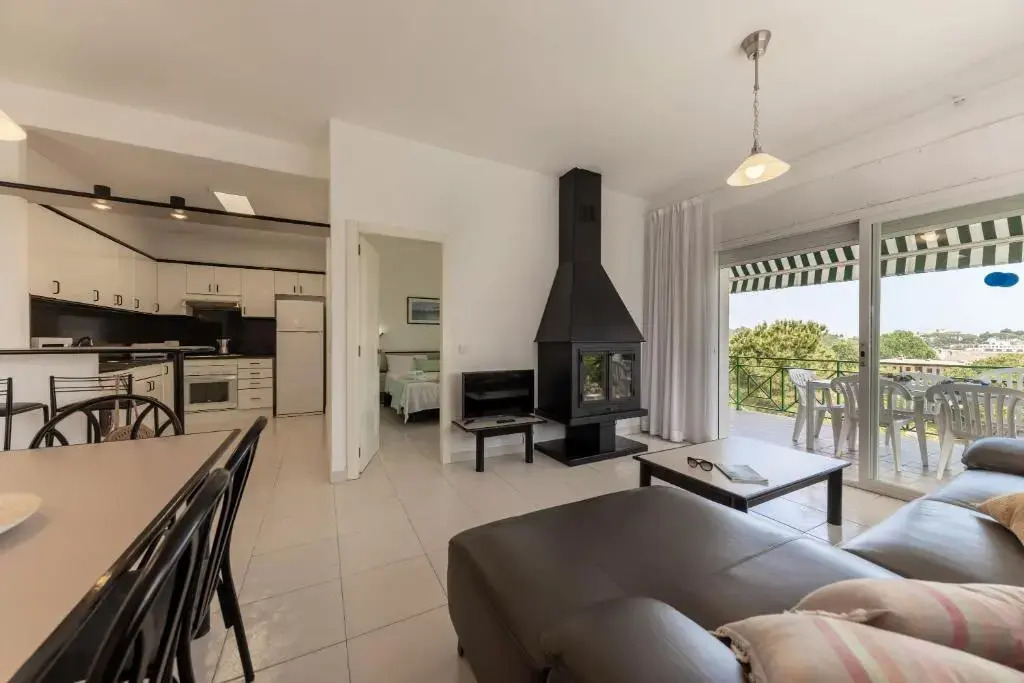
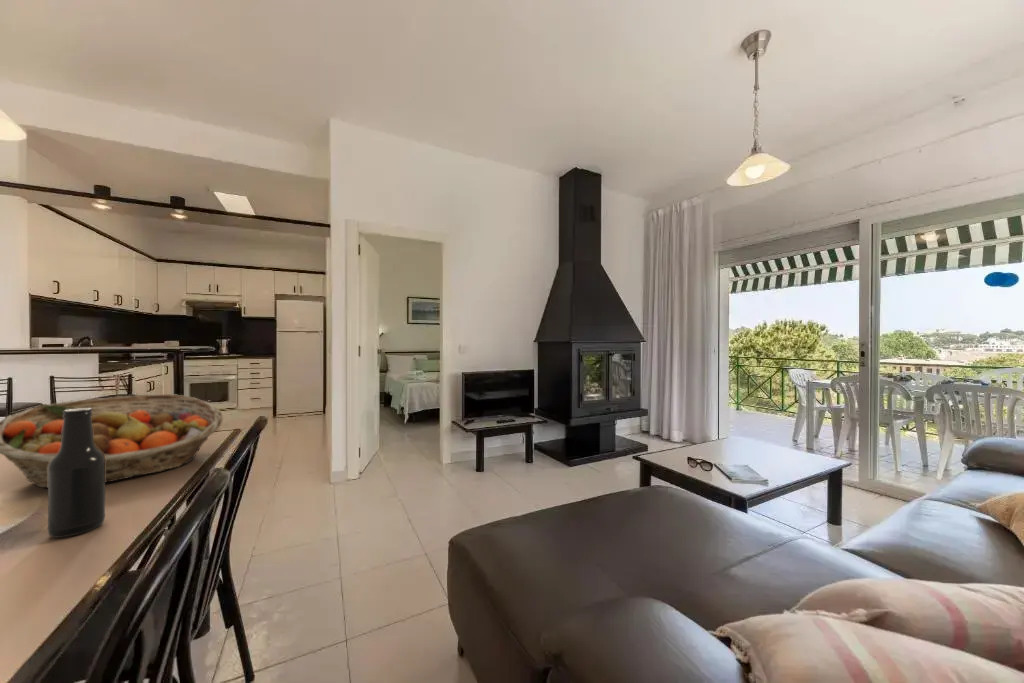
+ fruit basket [0,393,224,489]
+ beer bottle [47,408,106,539]
